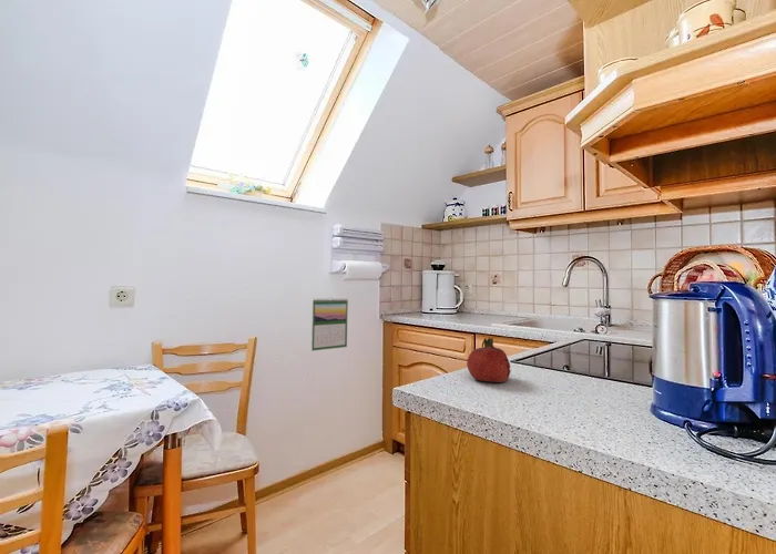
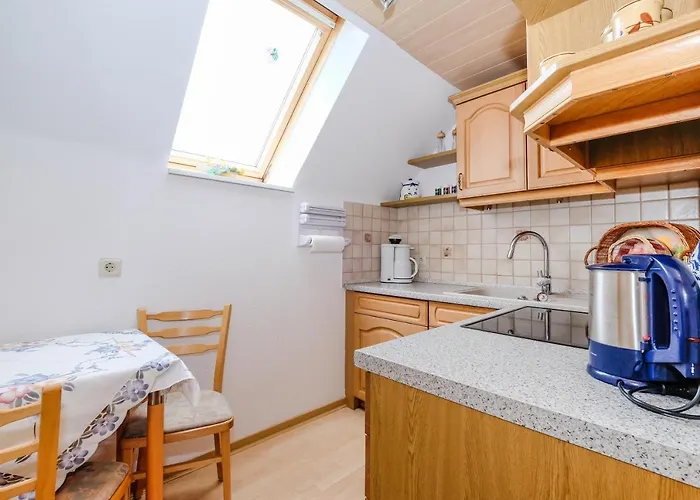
- fruit [466,337,512,383]
- calendar [310,296,349,352]
